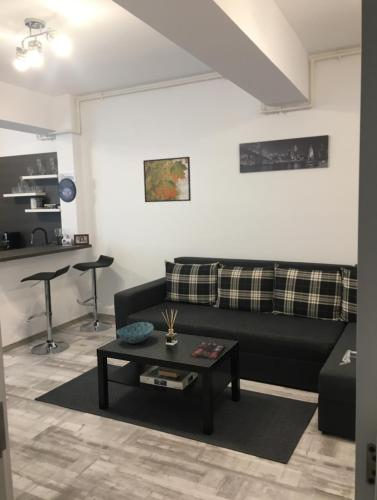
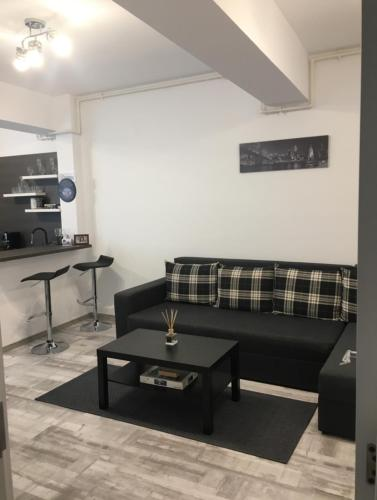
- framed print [142,156,192,203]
- book [190,341,226,360]
- bowl [115,321,155,345]
